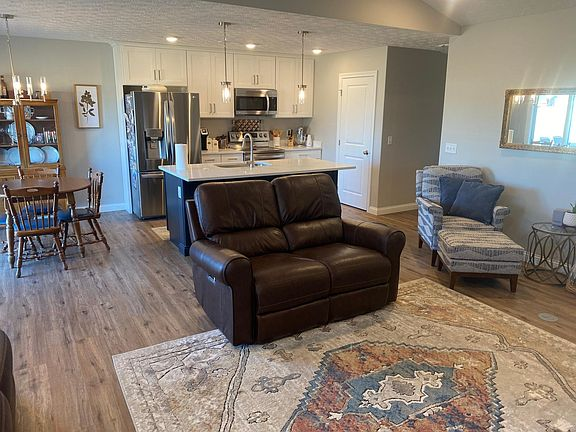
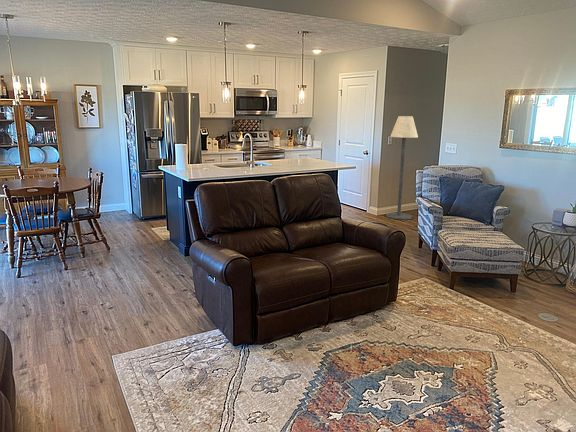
+ floor lamp [385,115,419,221]
